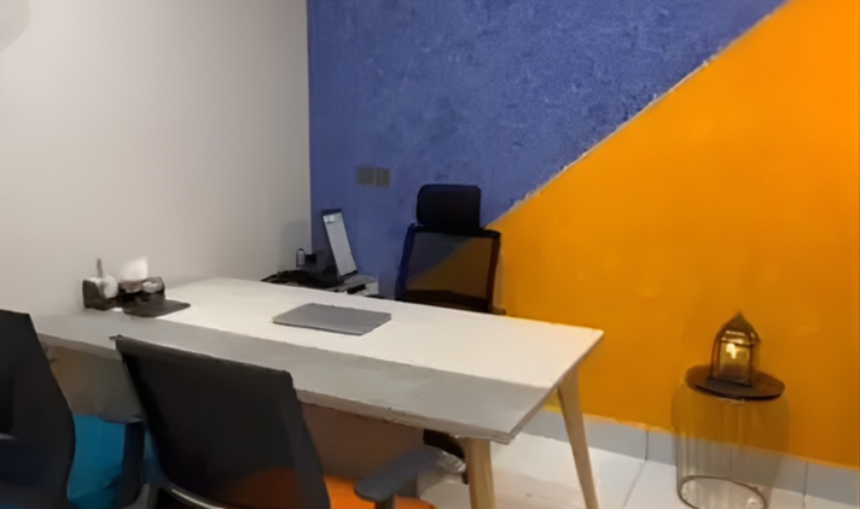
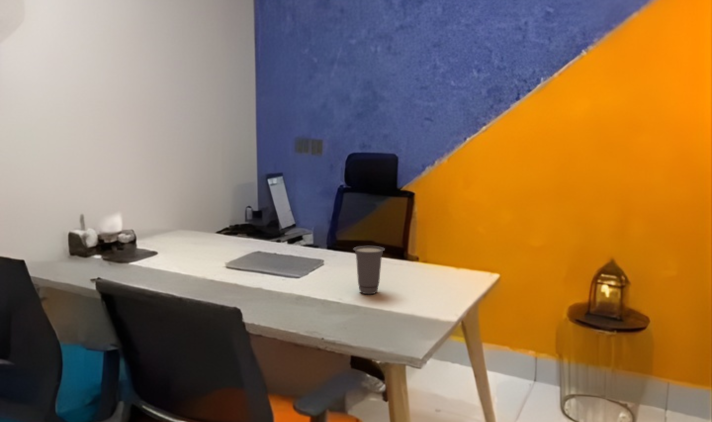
+ cup [352,245,386,295]
